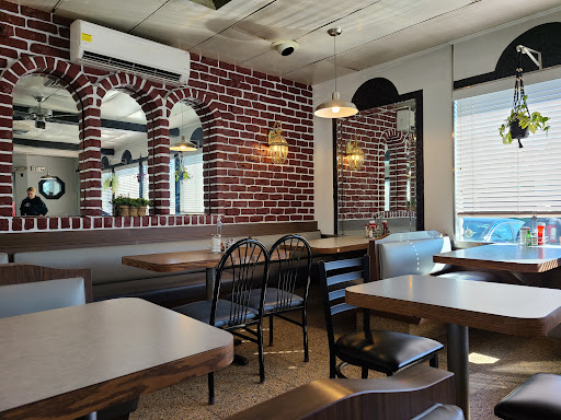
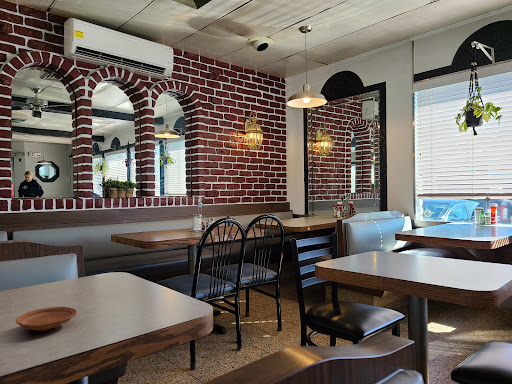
+ plate [15,306,78,332]
